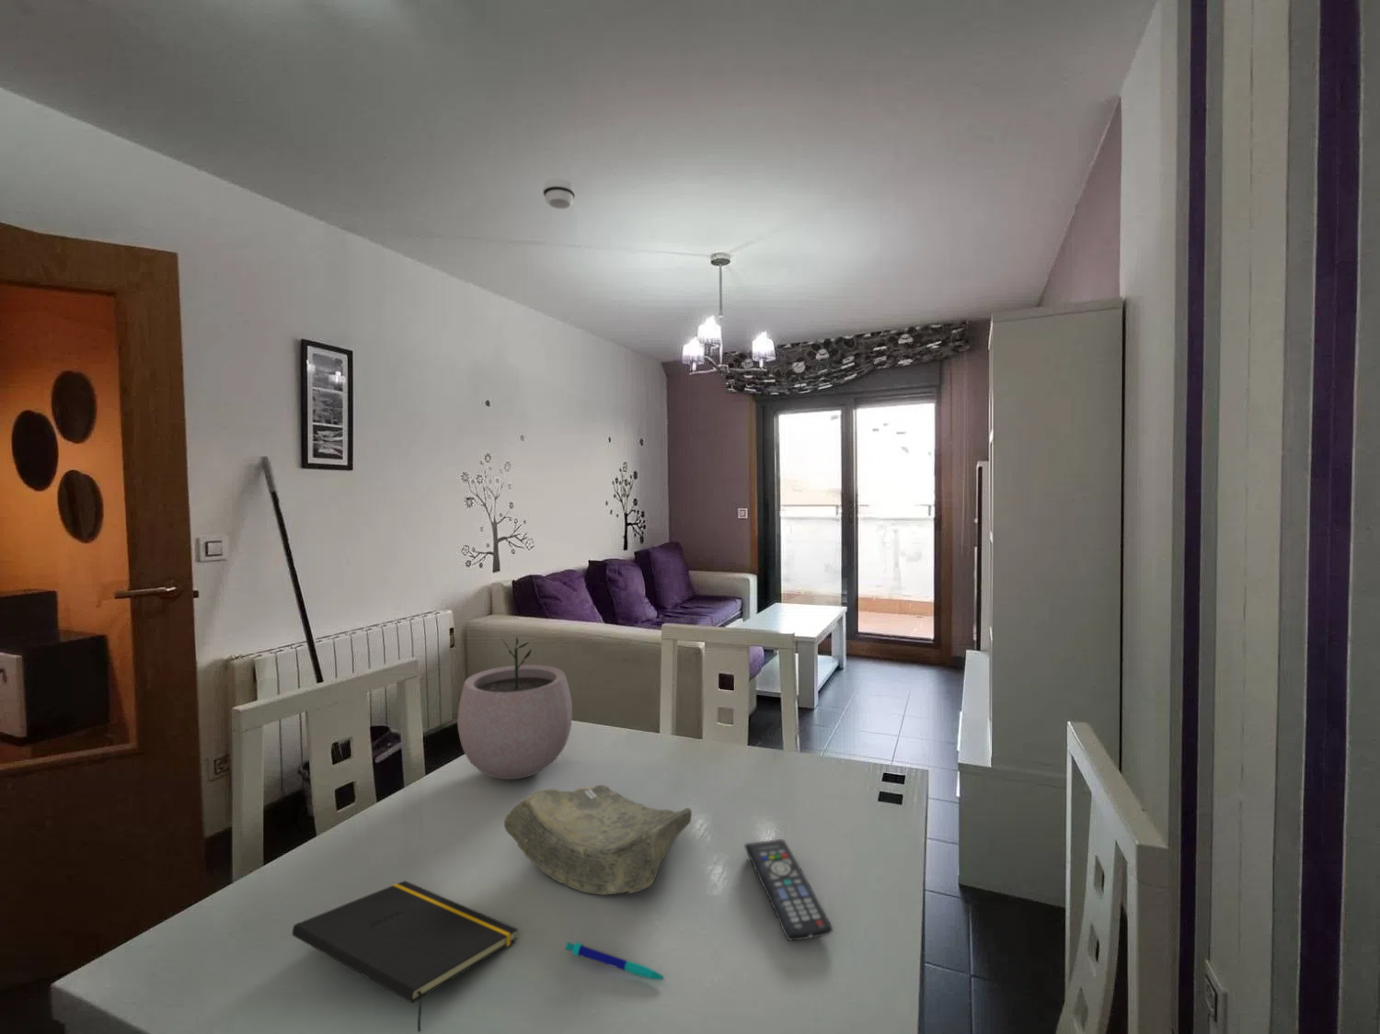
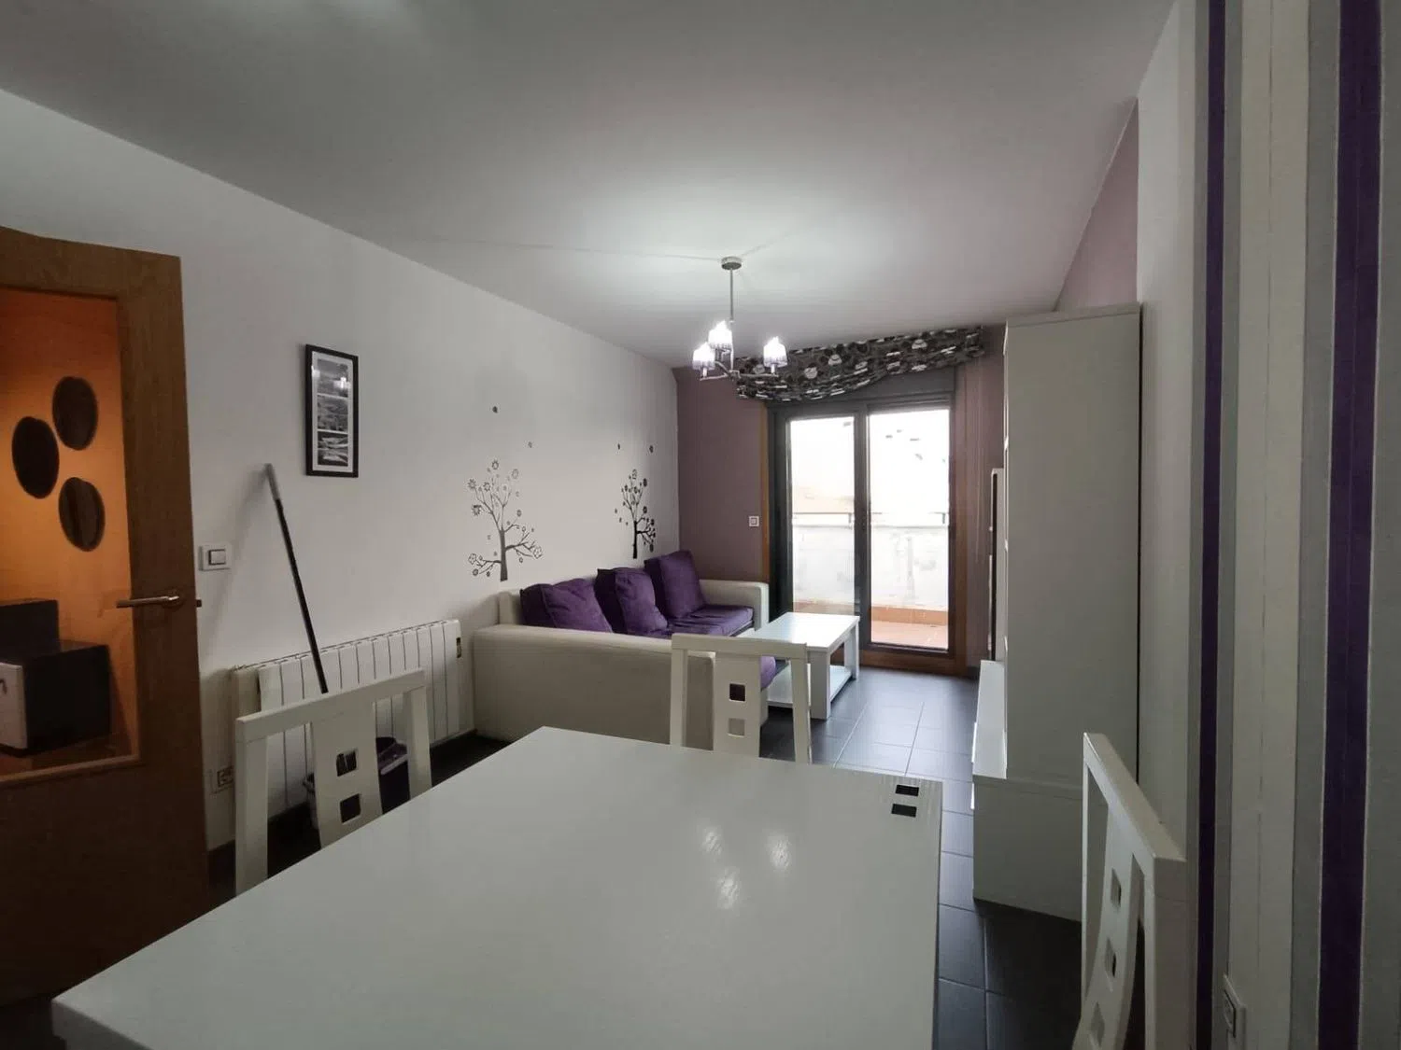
- plant pot [456,636,573,780]
- notepad [291,880,519,1033]
- pen [565,942,668,981]
- smoke detector [542,177,576,210]
- remote control [744,838,833,942]
- decorative bowl [503,784,693,896]
